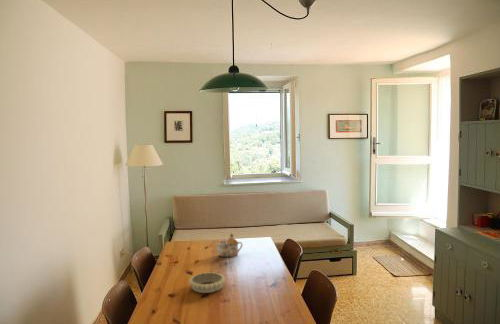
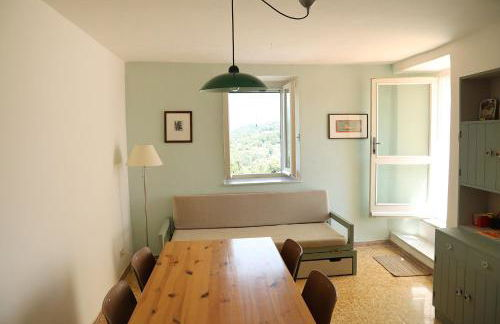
- teapot [215,232,244,258]
- decorative bowl [188,271,226,294]
